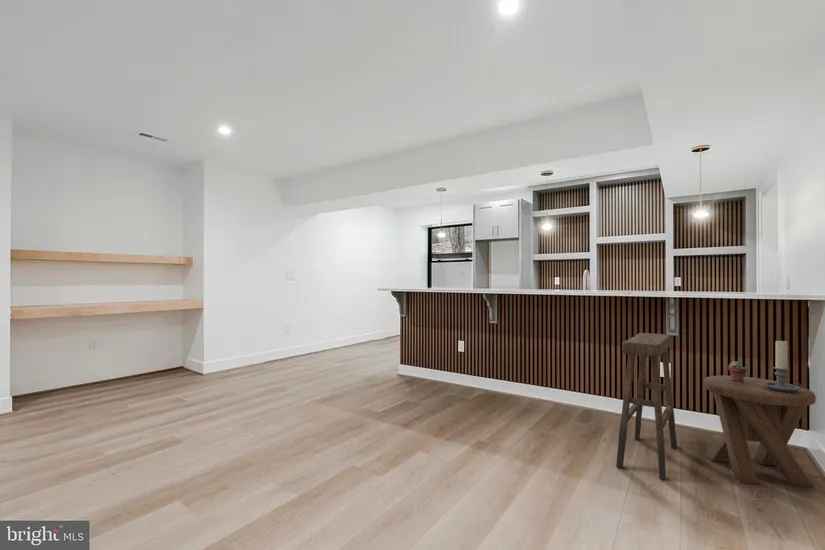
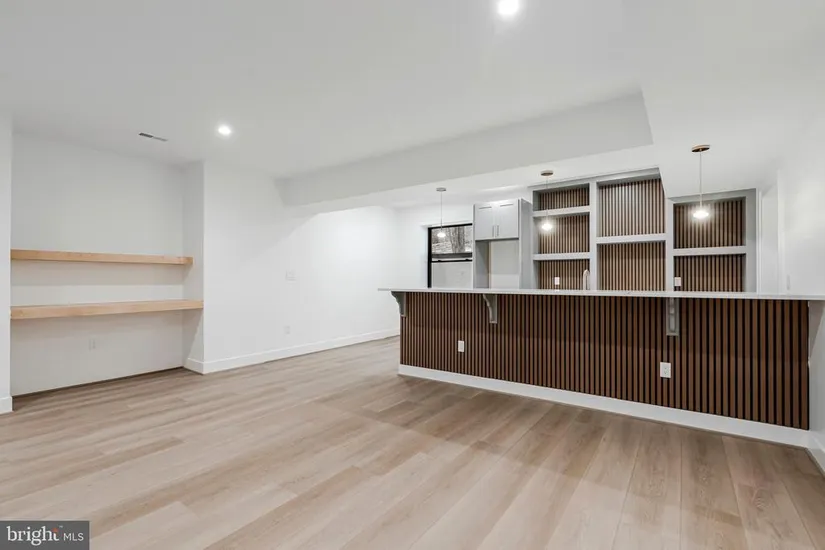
- potted succulent [727,360,748,382]
- stool [615,332,678,481]
- candle holder [764,339,802,392]
- music stool [702,375,817,489]
